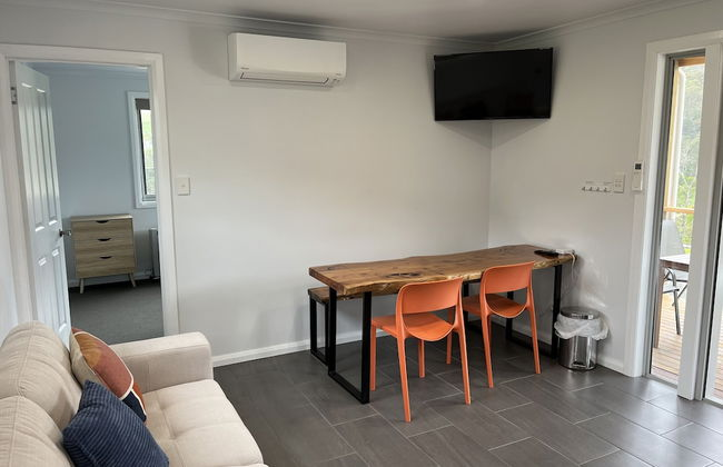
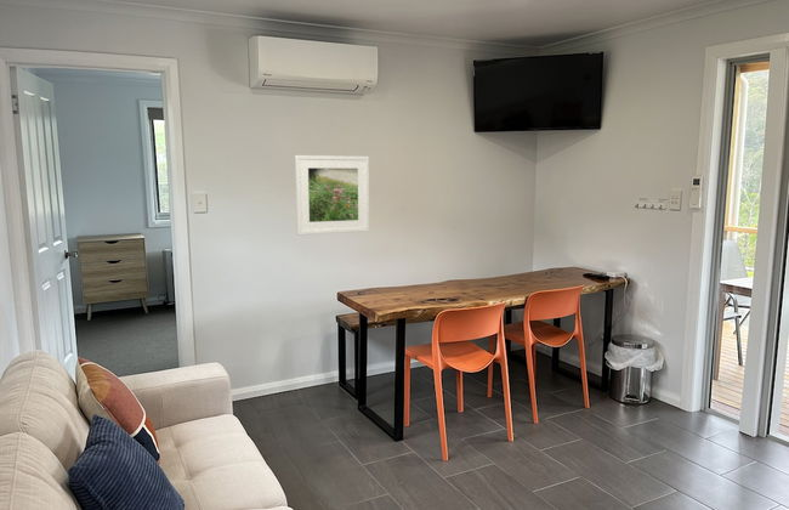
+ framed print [294,154,370,236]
